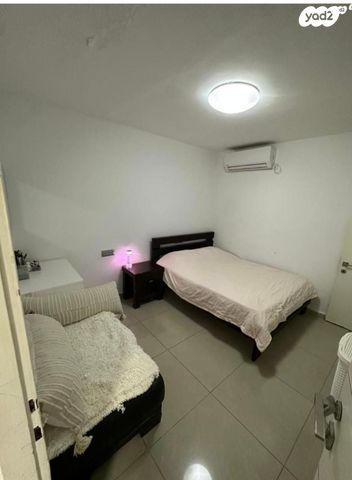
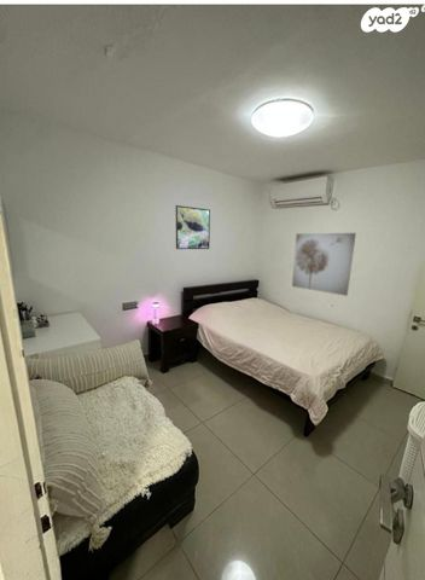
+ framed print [175,204,211,250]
+ wall art [291,232,357,297]
